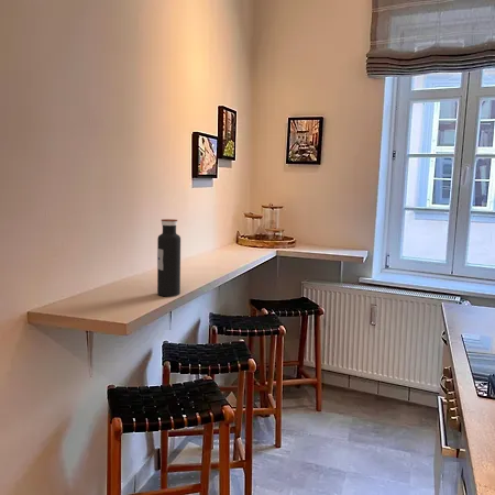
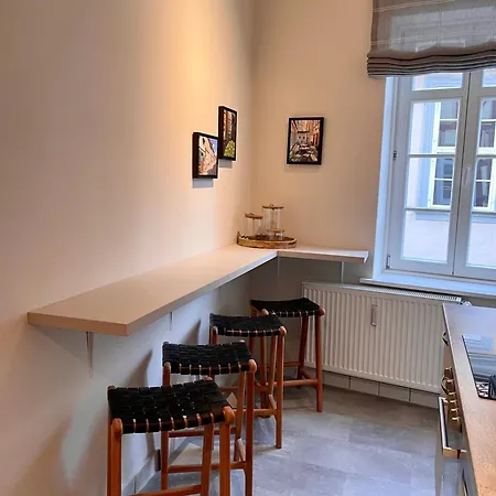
- water bottle [156,218,182,297]
